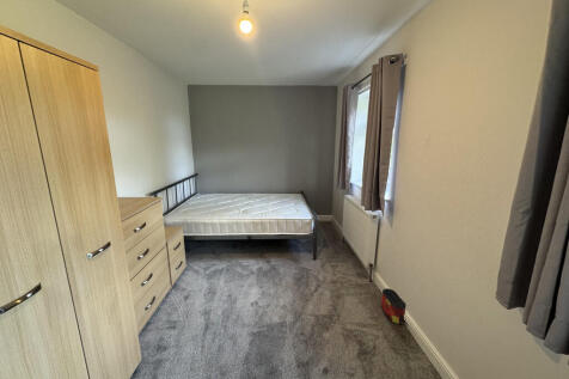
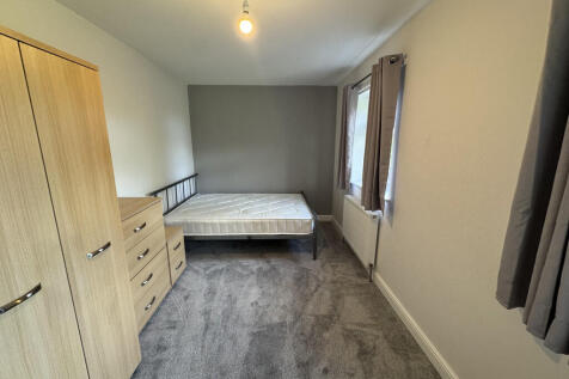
- bag [380,287,408,325]
